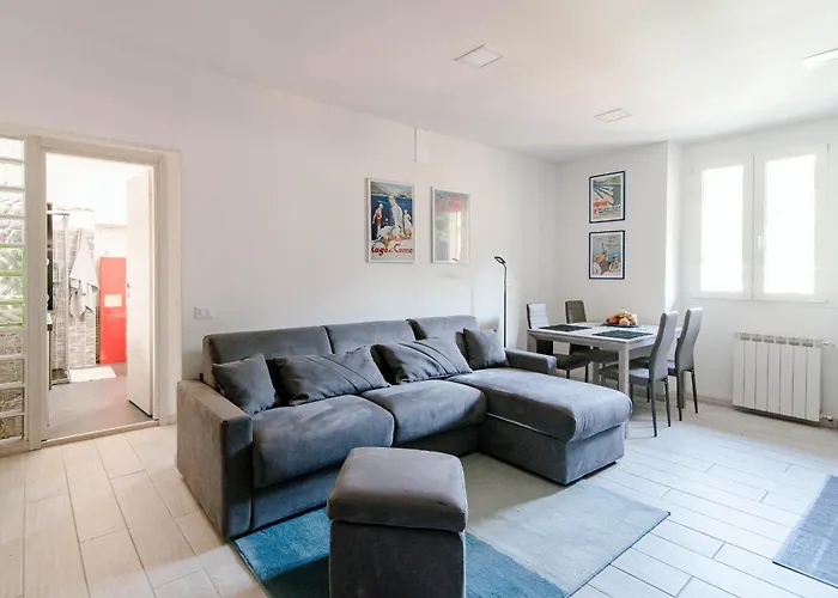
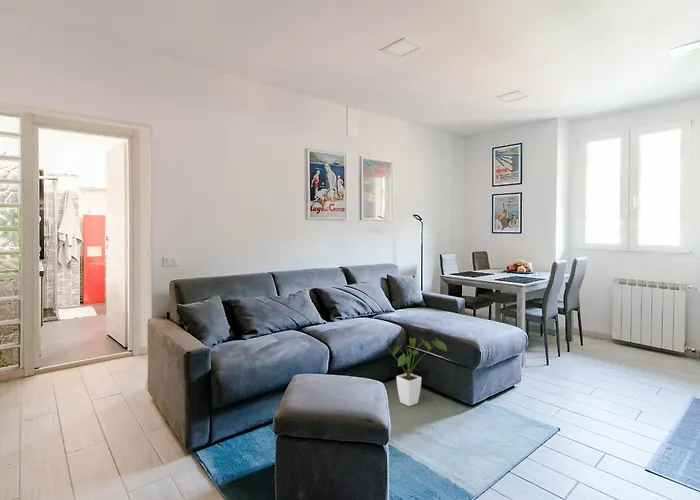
+ house plant [380,337,448,407]
